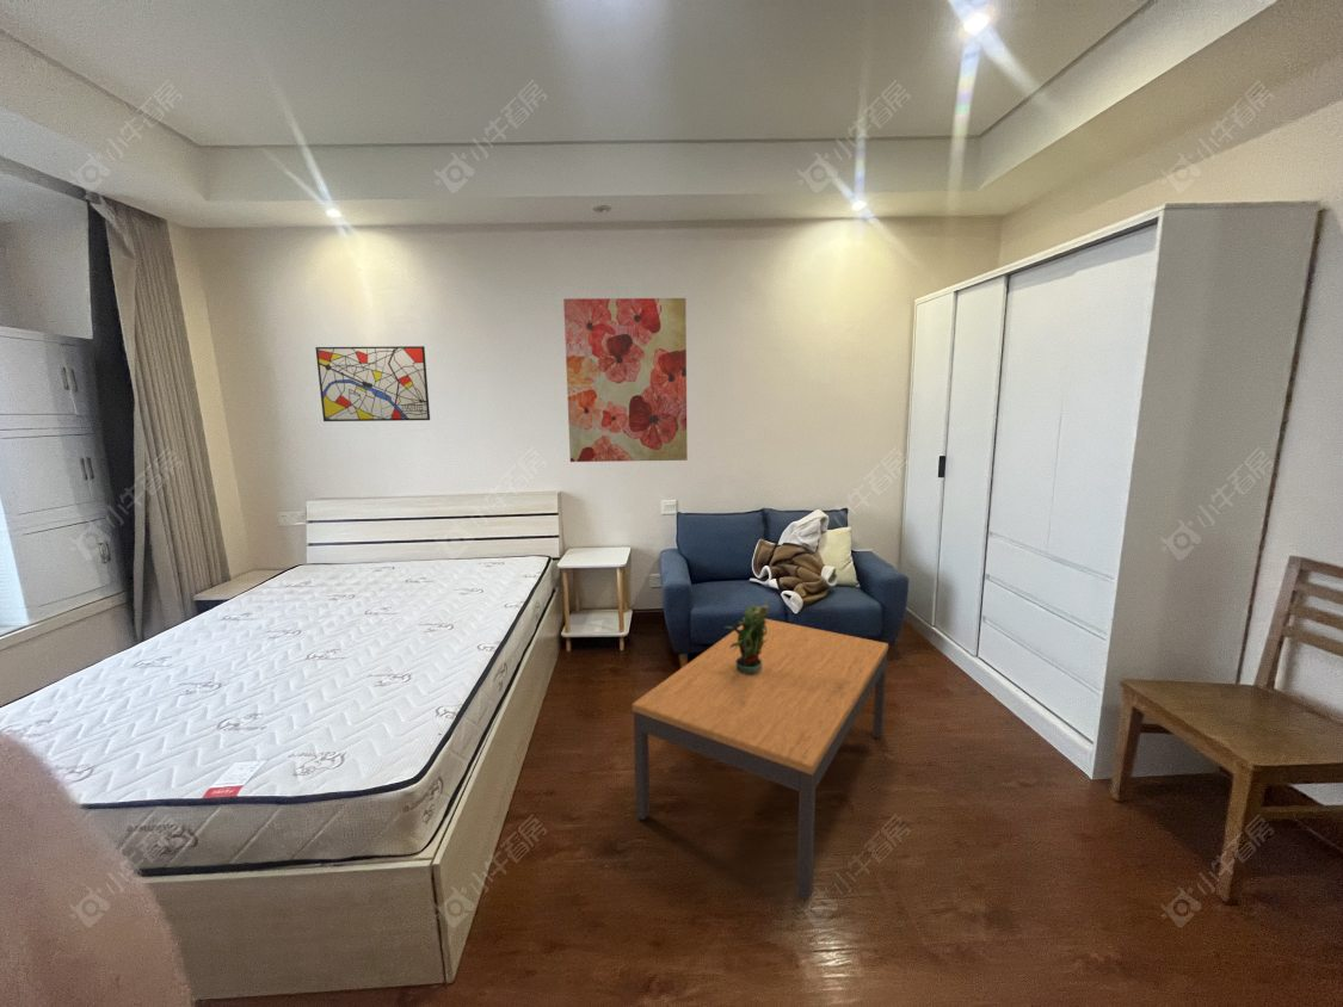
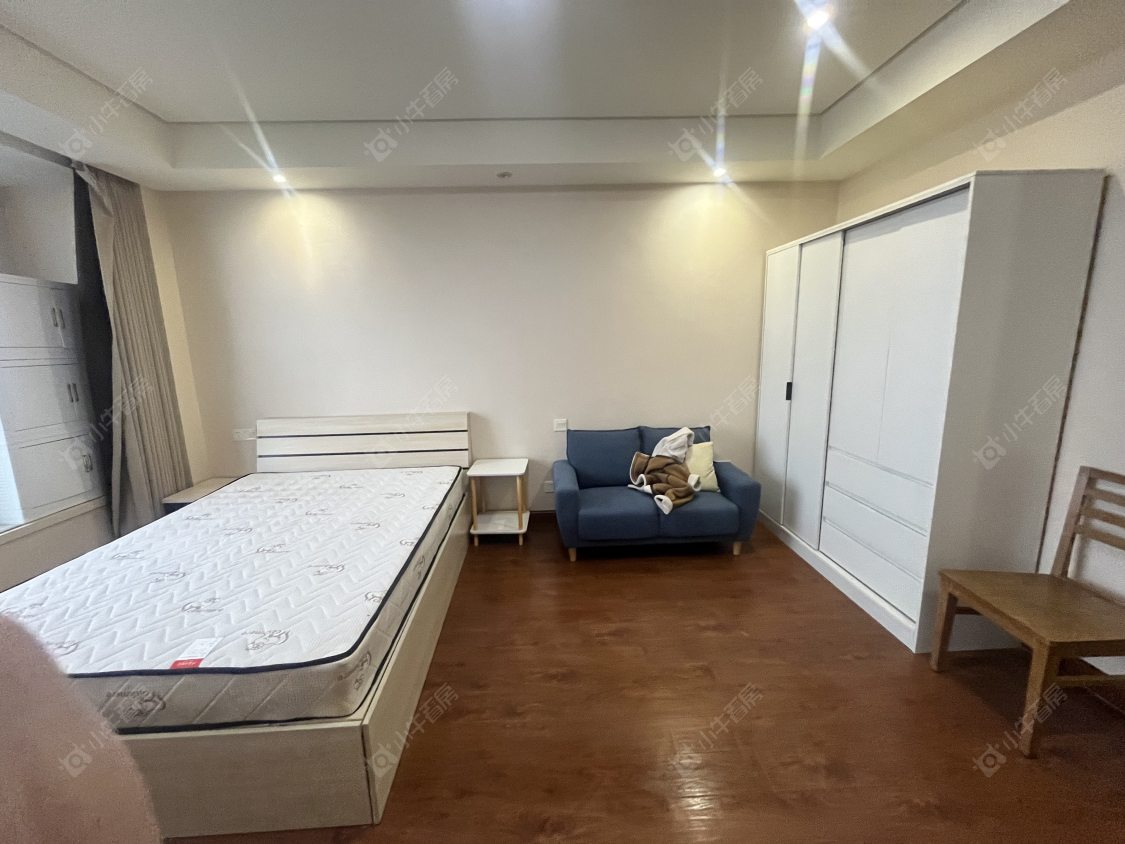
- potted plant [723,598,771,675]
- coffee table [632,618,889,902]
- wall art [315,345,431,422]
- wall art [562,297,689,463]
